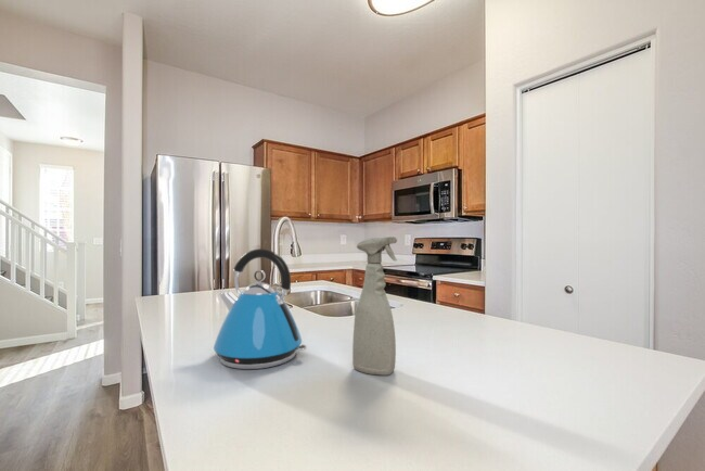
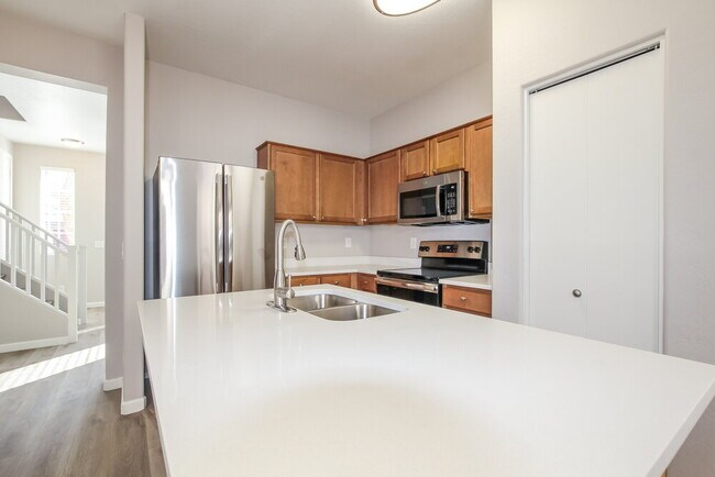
- kettle [213,247,308,370]
- spray bottle [351,236,398,377]
